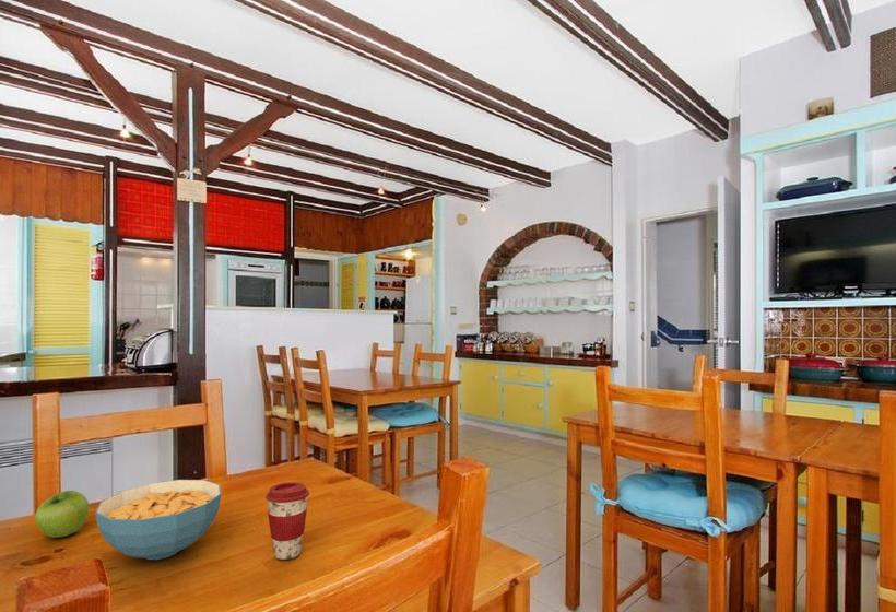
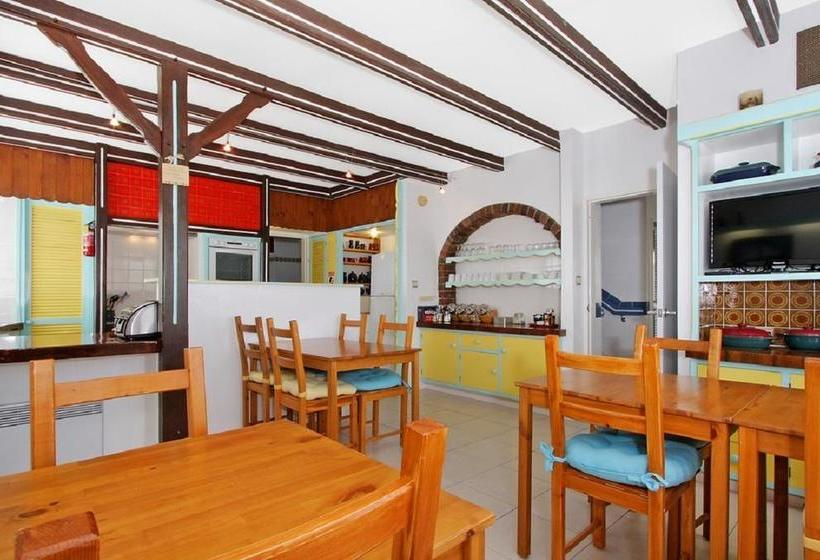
- cereal bowl [94,479,222,561]
- fruit [34,490,91,539]
- coffee cup [264,481,310,561]
